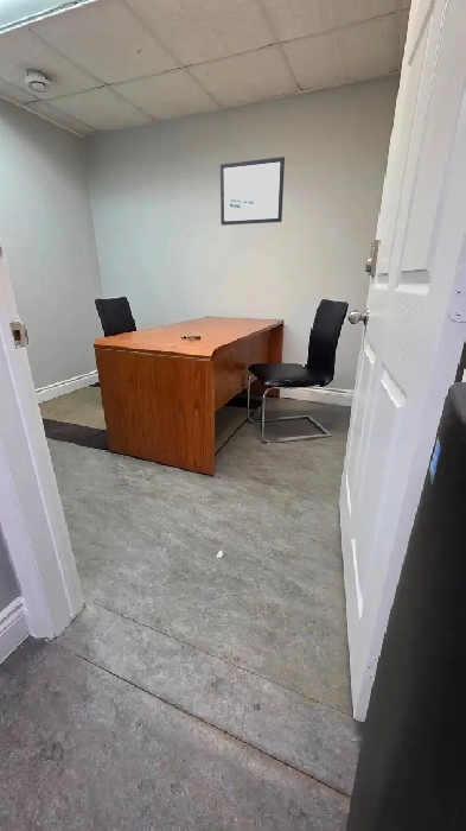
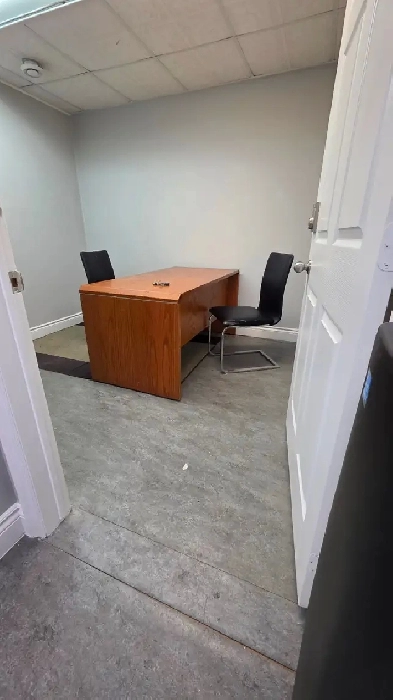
- wall art [219,156,286,227]
